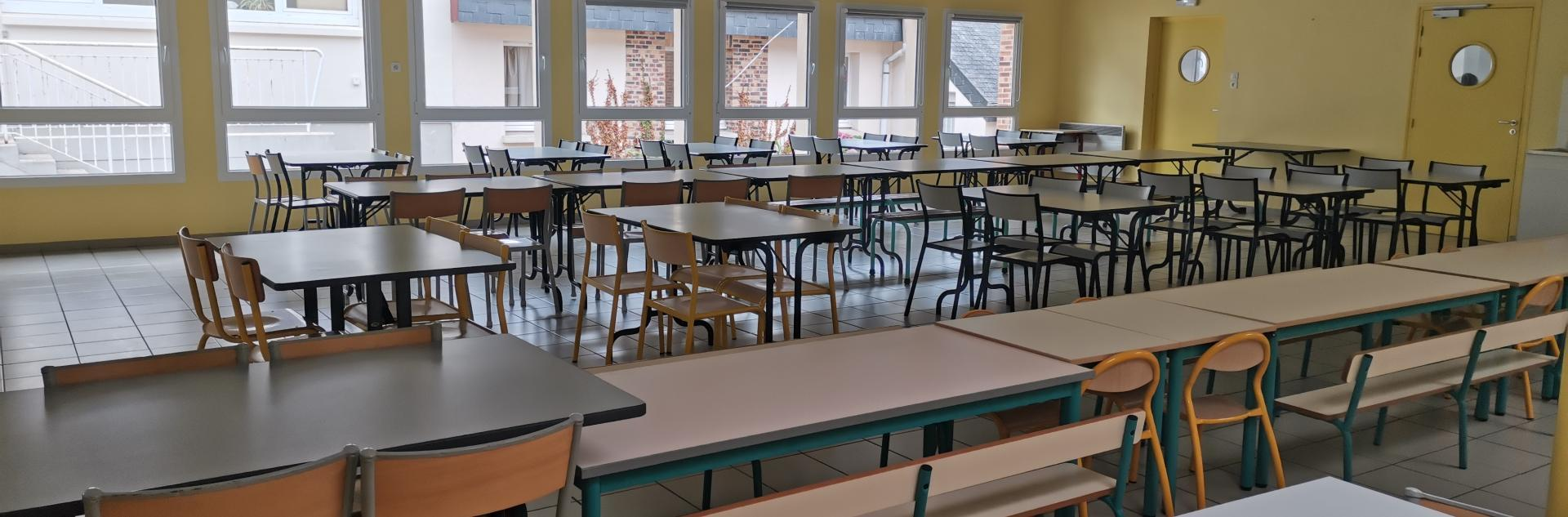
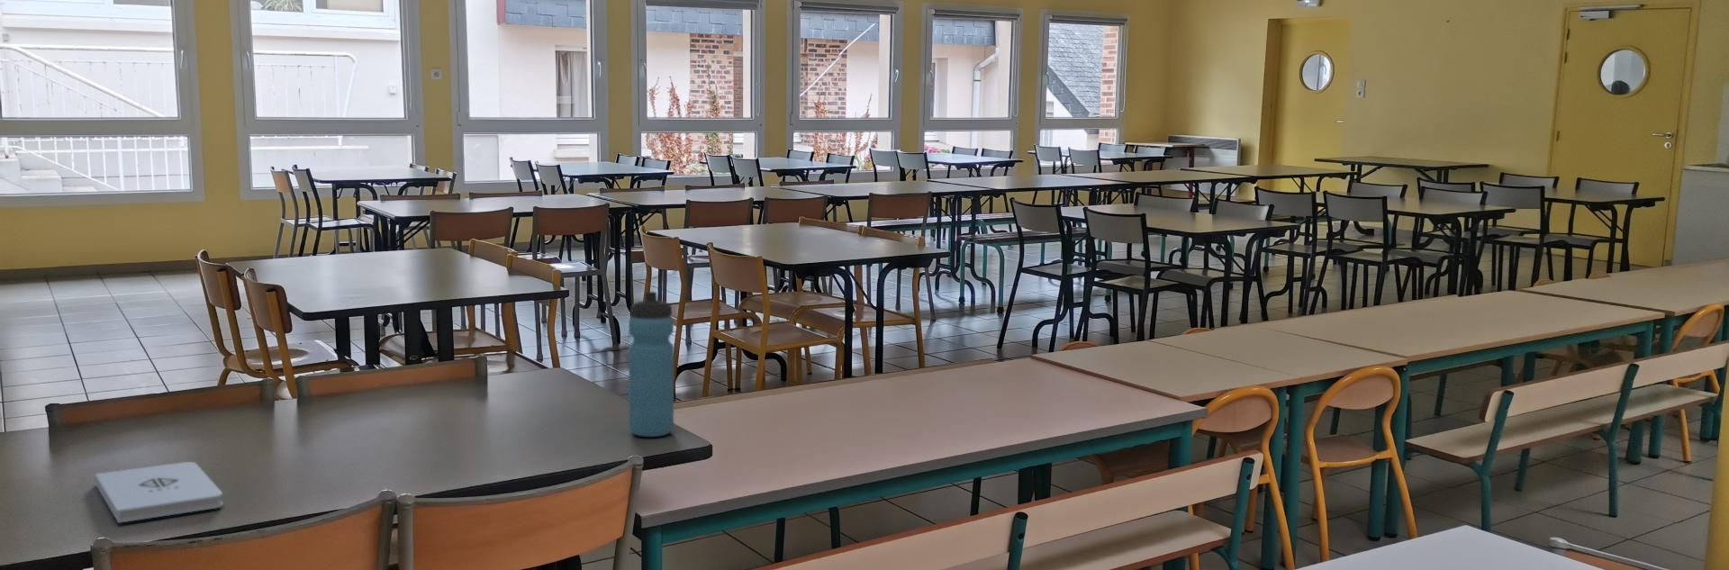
+ water bottle [627,291,675,438]
+ notepad [95,461,224,524]
